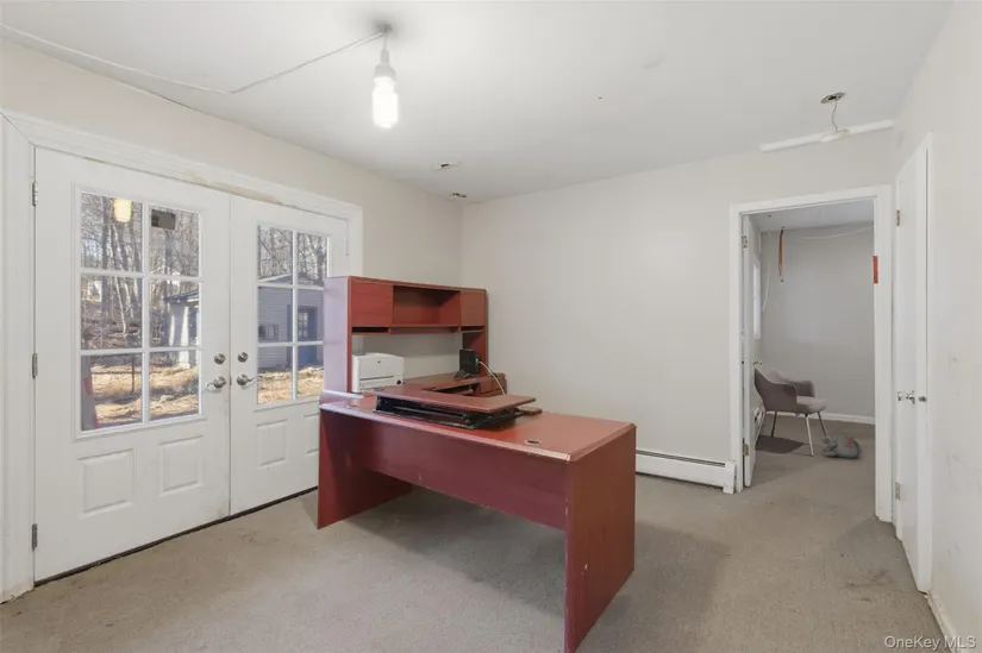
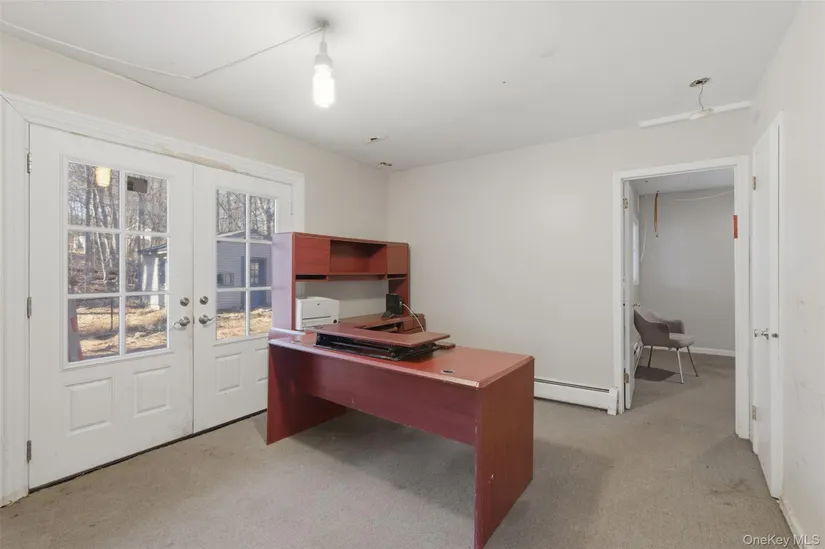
- plush toy [821,434,863,459]
